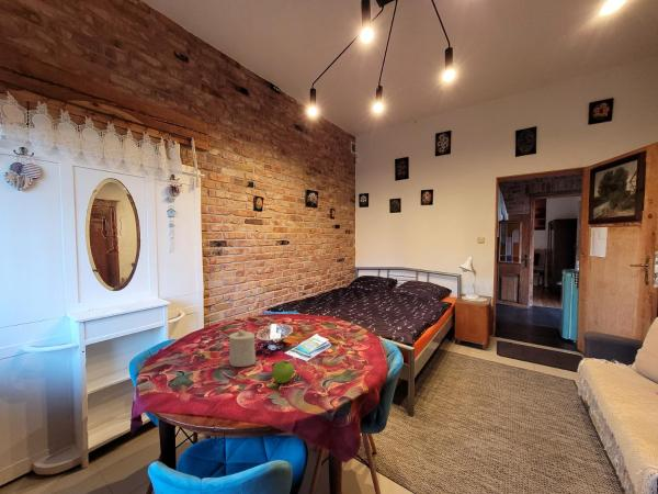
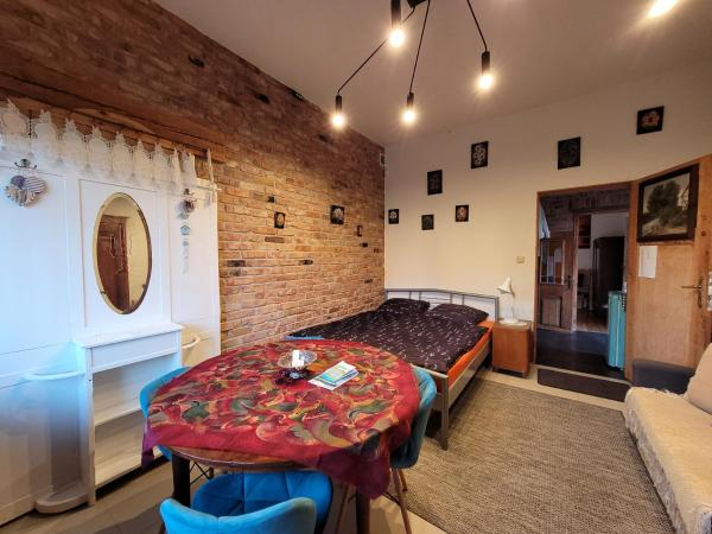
- fruit [272,360,295,384]
- candle [228,328,257,368]
